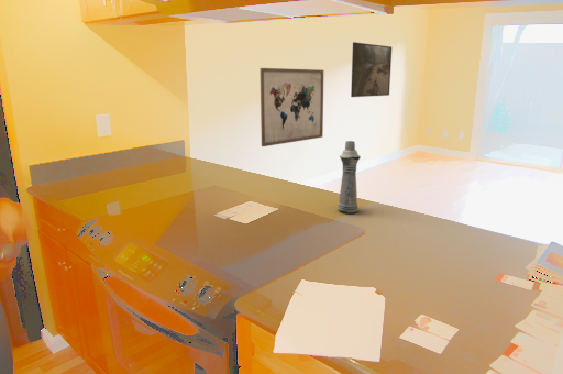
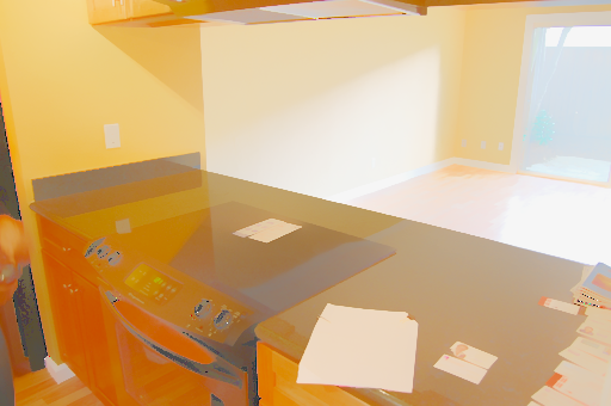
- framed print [350,41,393,98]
- wall art [260,67,324,147]
- bottle [336,140,362,215]
